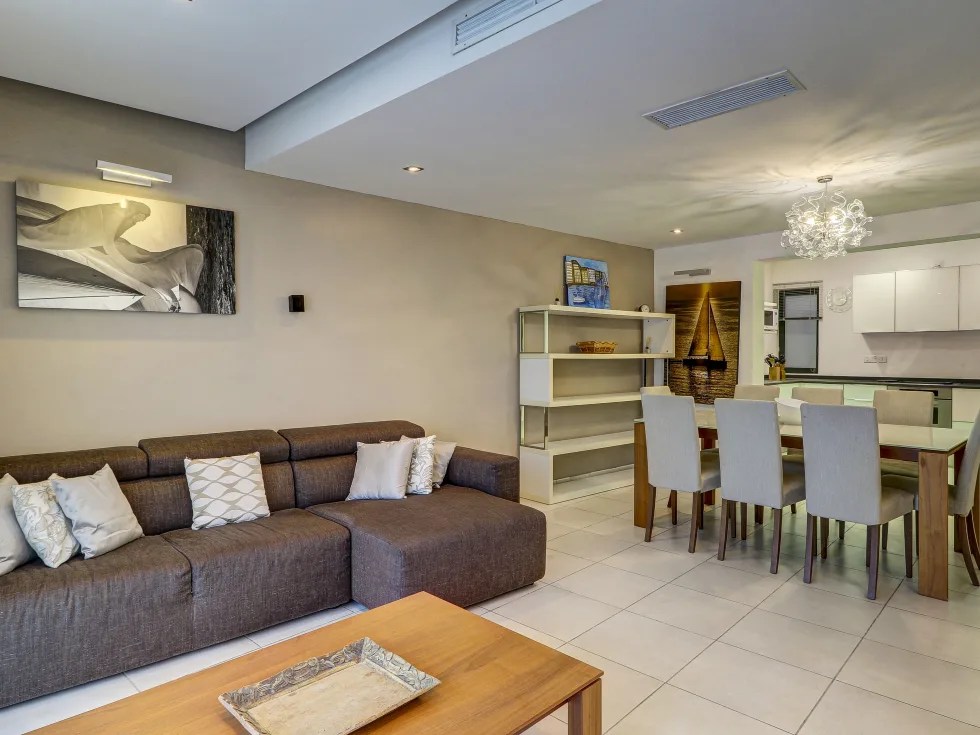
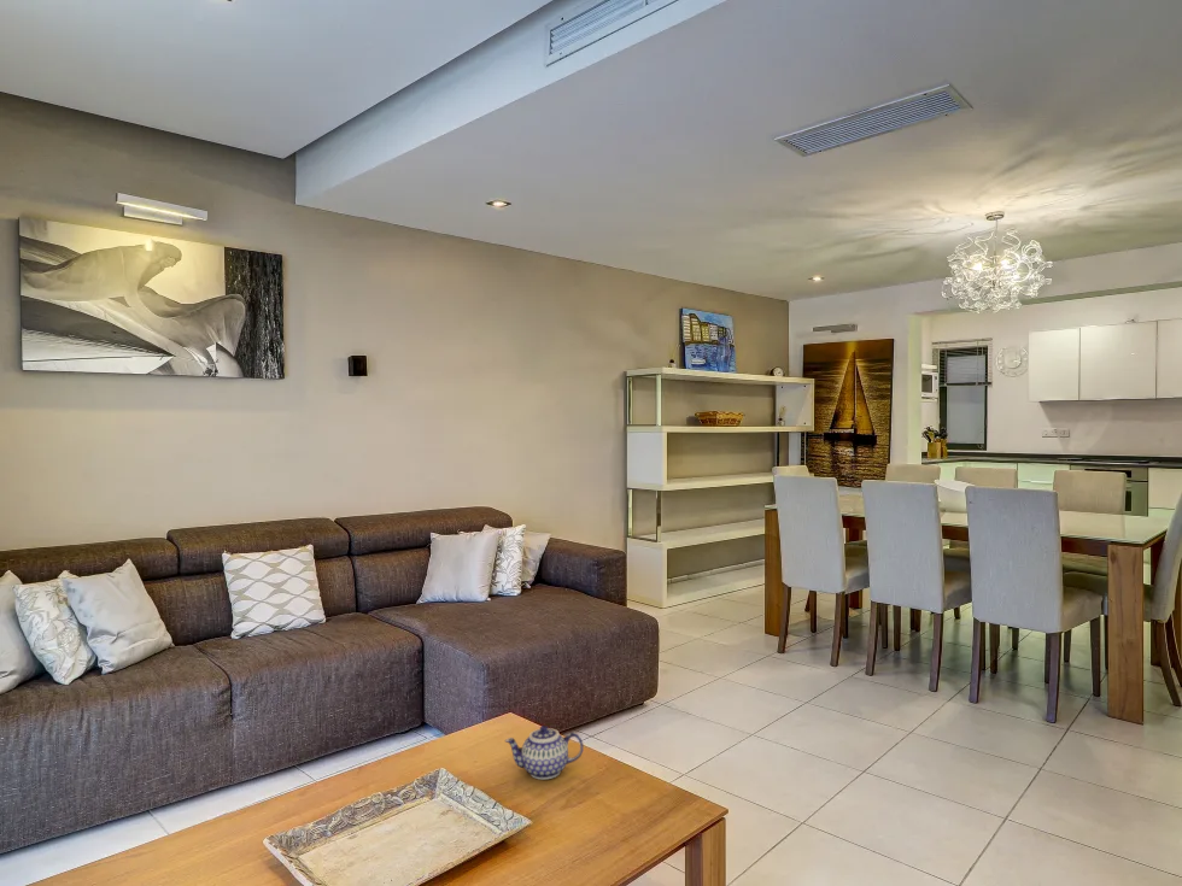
+ teapot [504,724,584,780]
